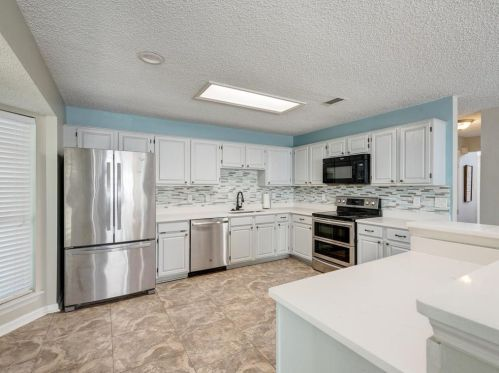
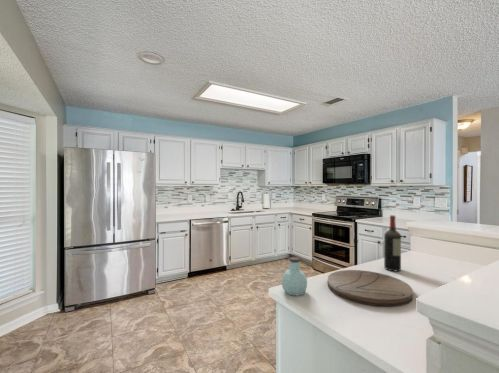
+ wine bottle [383,214,402,272]
+ jar [281,256,308,297]
+ cutting board [327,269,414,308]
